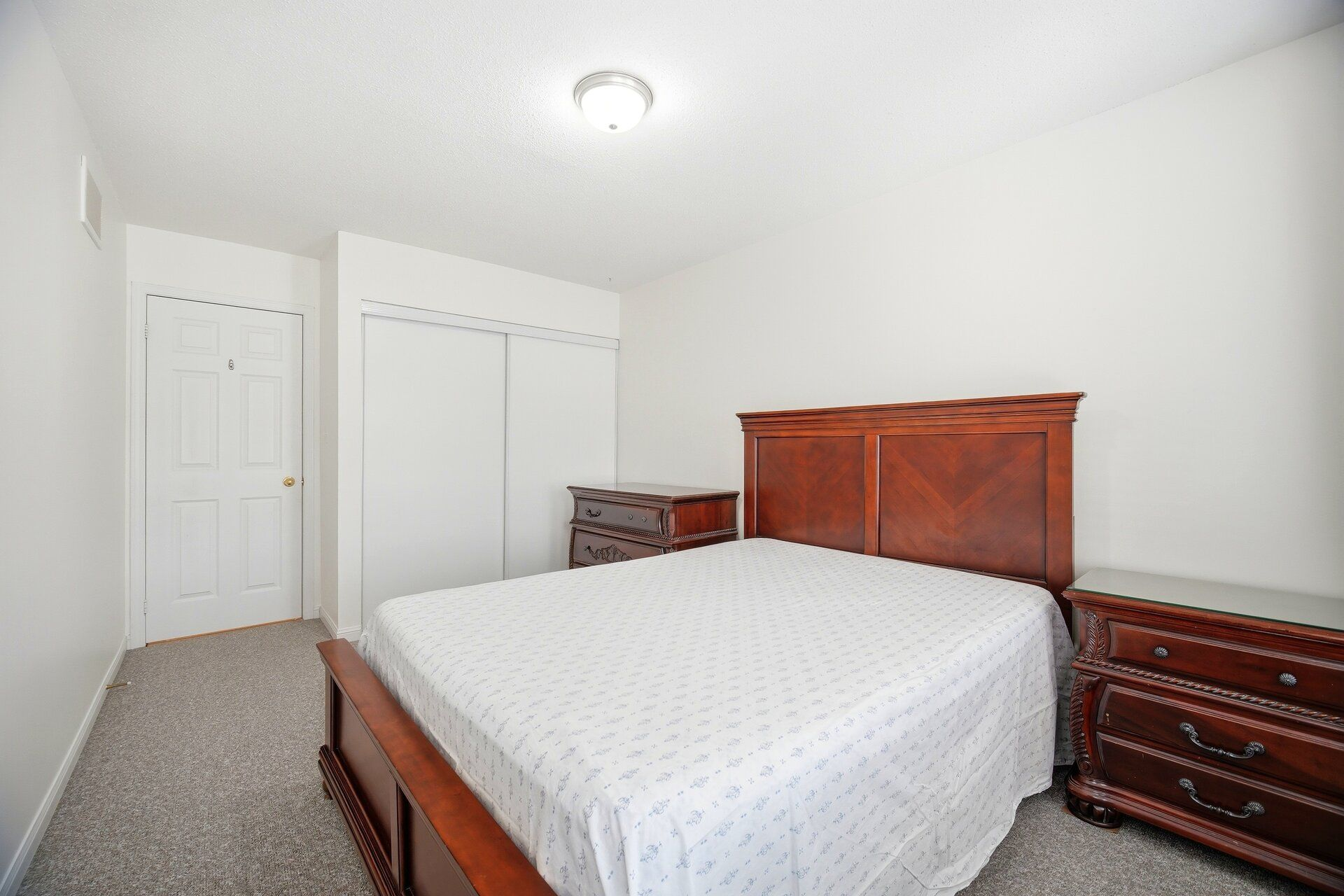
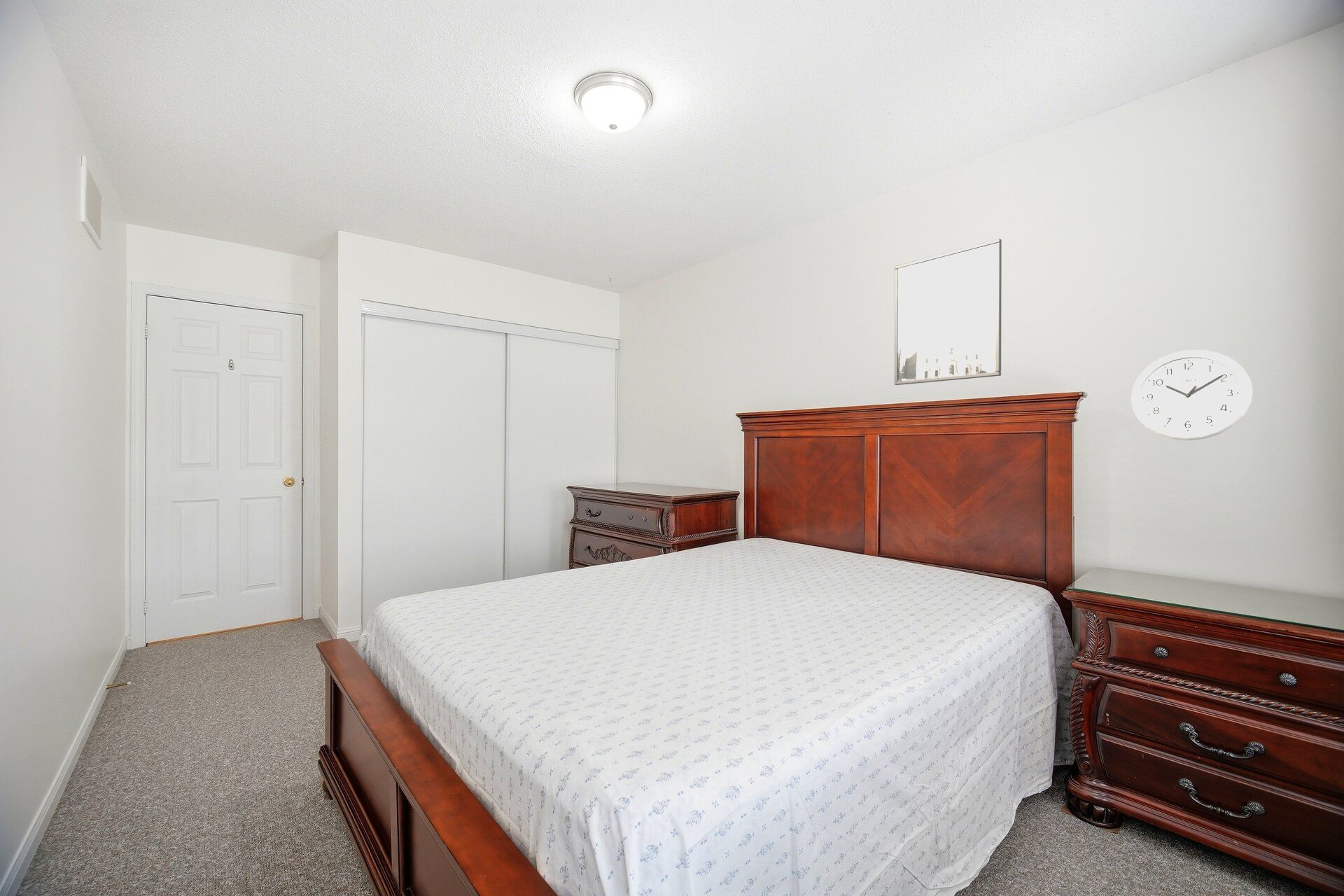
+ wall clock [1131,349,1254,441]
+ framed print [894,238,1002,386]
